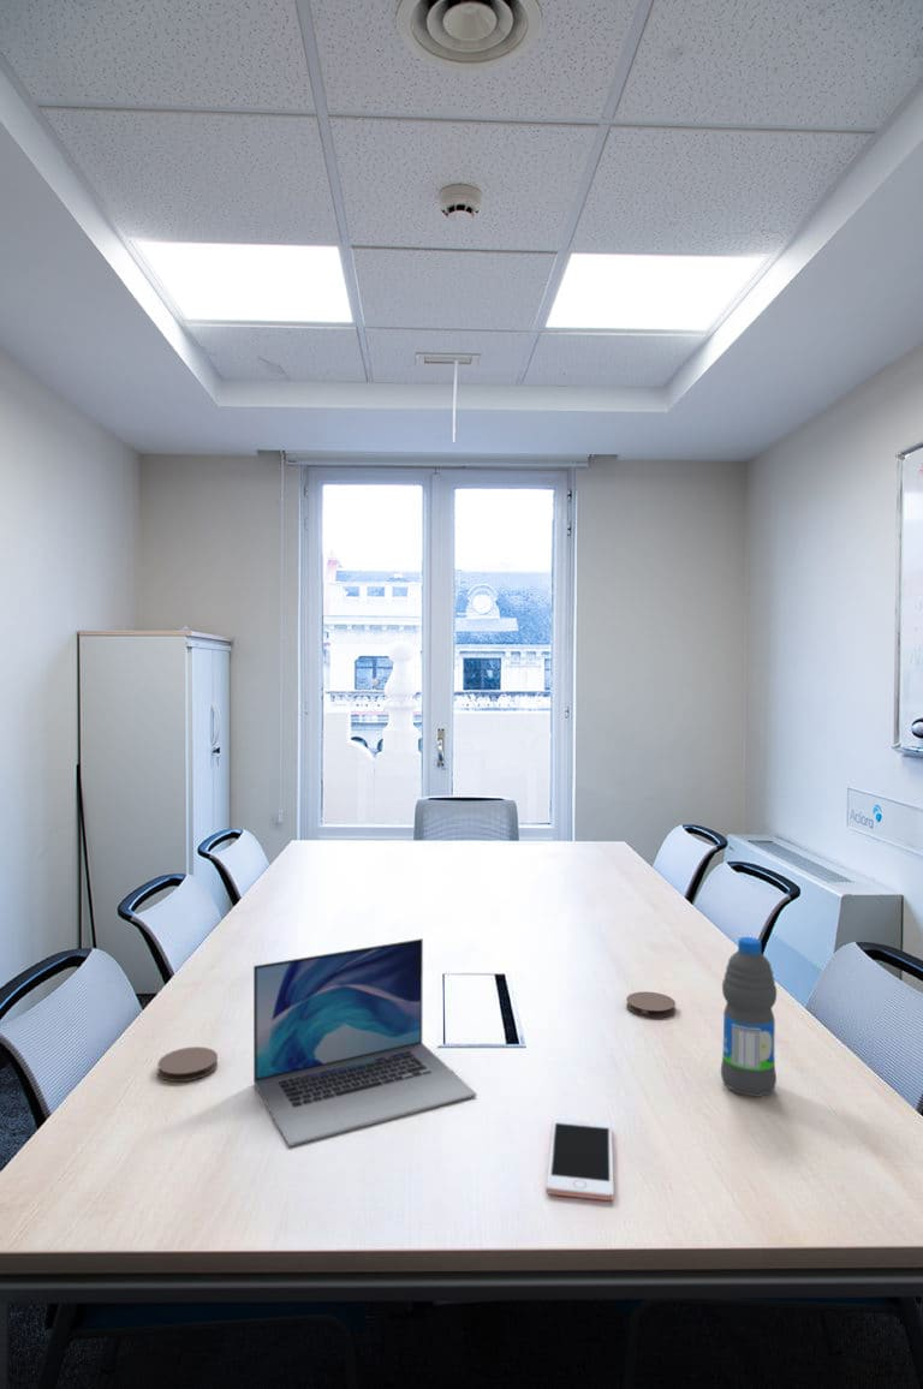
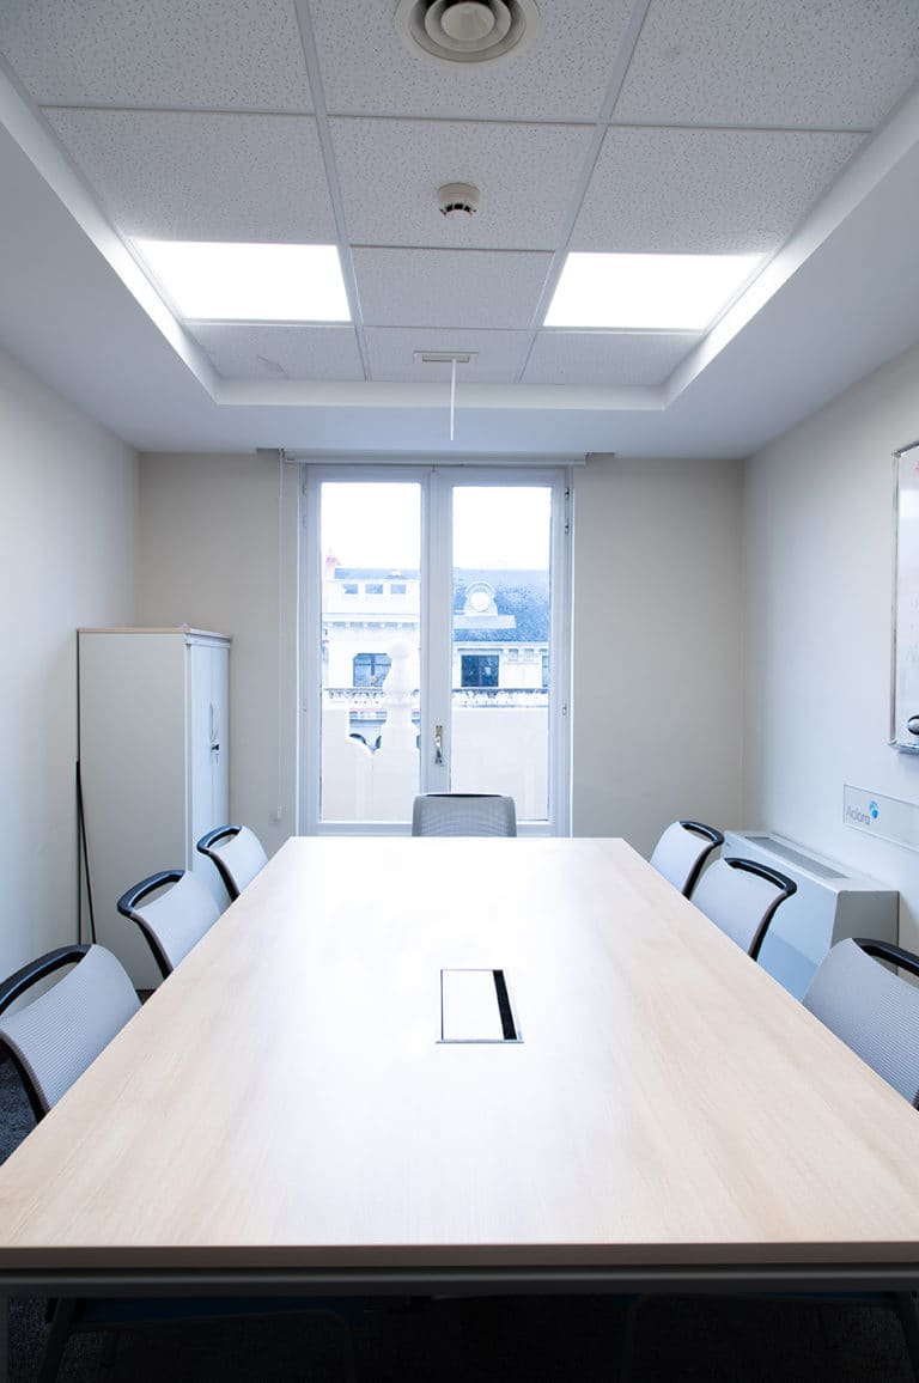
- coaster [156,1045,219,1083]
- coaster [625,990,677,1019]
- laptop [252,937,477,1147]
- water bottle [720,936,778,1098]
- cell phone [546,1116,614,1202]
